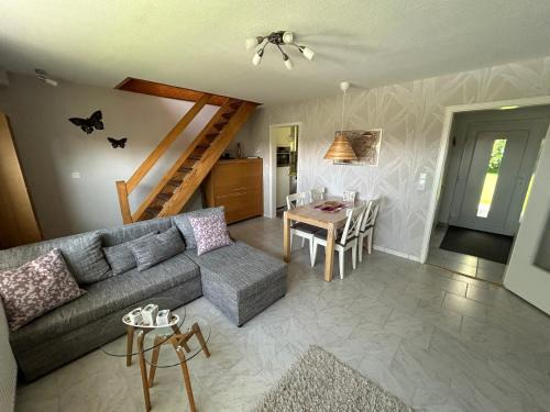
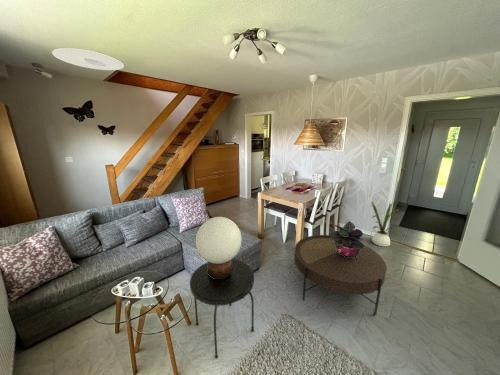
+ ceiling light [51,47,125,71]
+ house plant [369,195,401,247]
+ coffee table [293,234,387,316]
+ potted plant [329,220,365,260]
+ side table [189,258,255,360]
+ table lamp [195,216,243,278]
